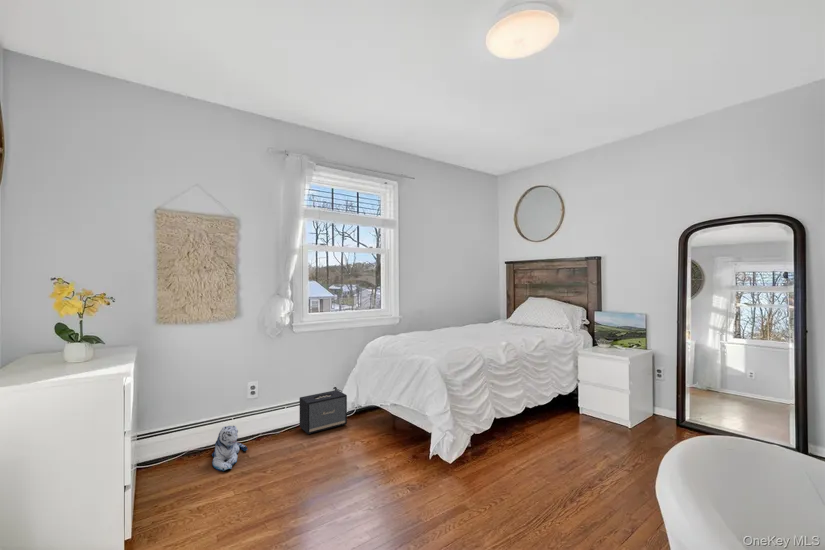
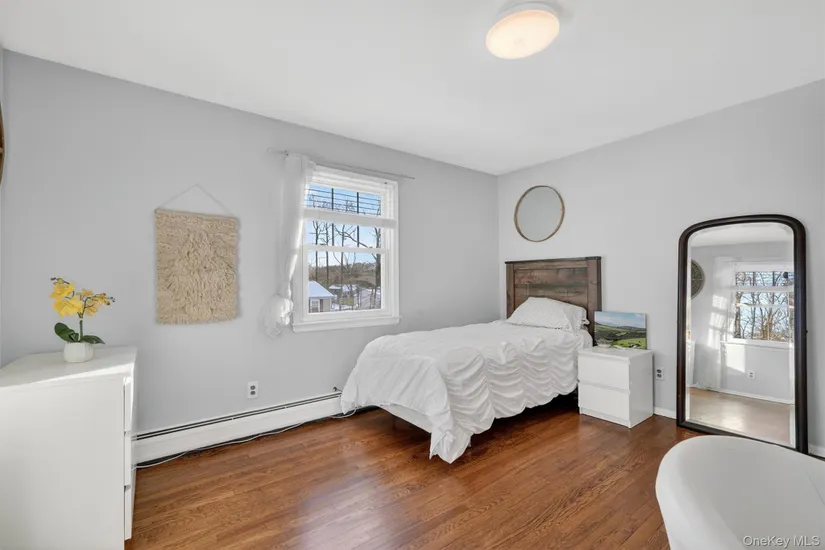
- speaker [299,389,348,436]
- plush toy [211,425,248,472]
